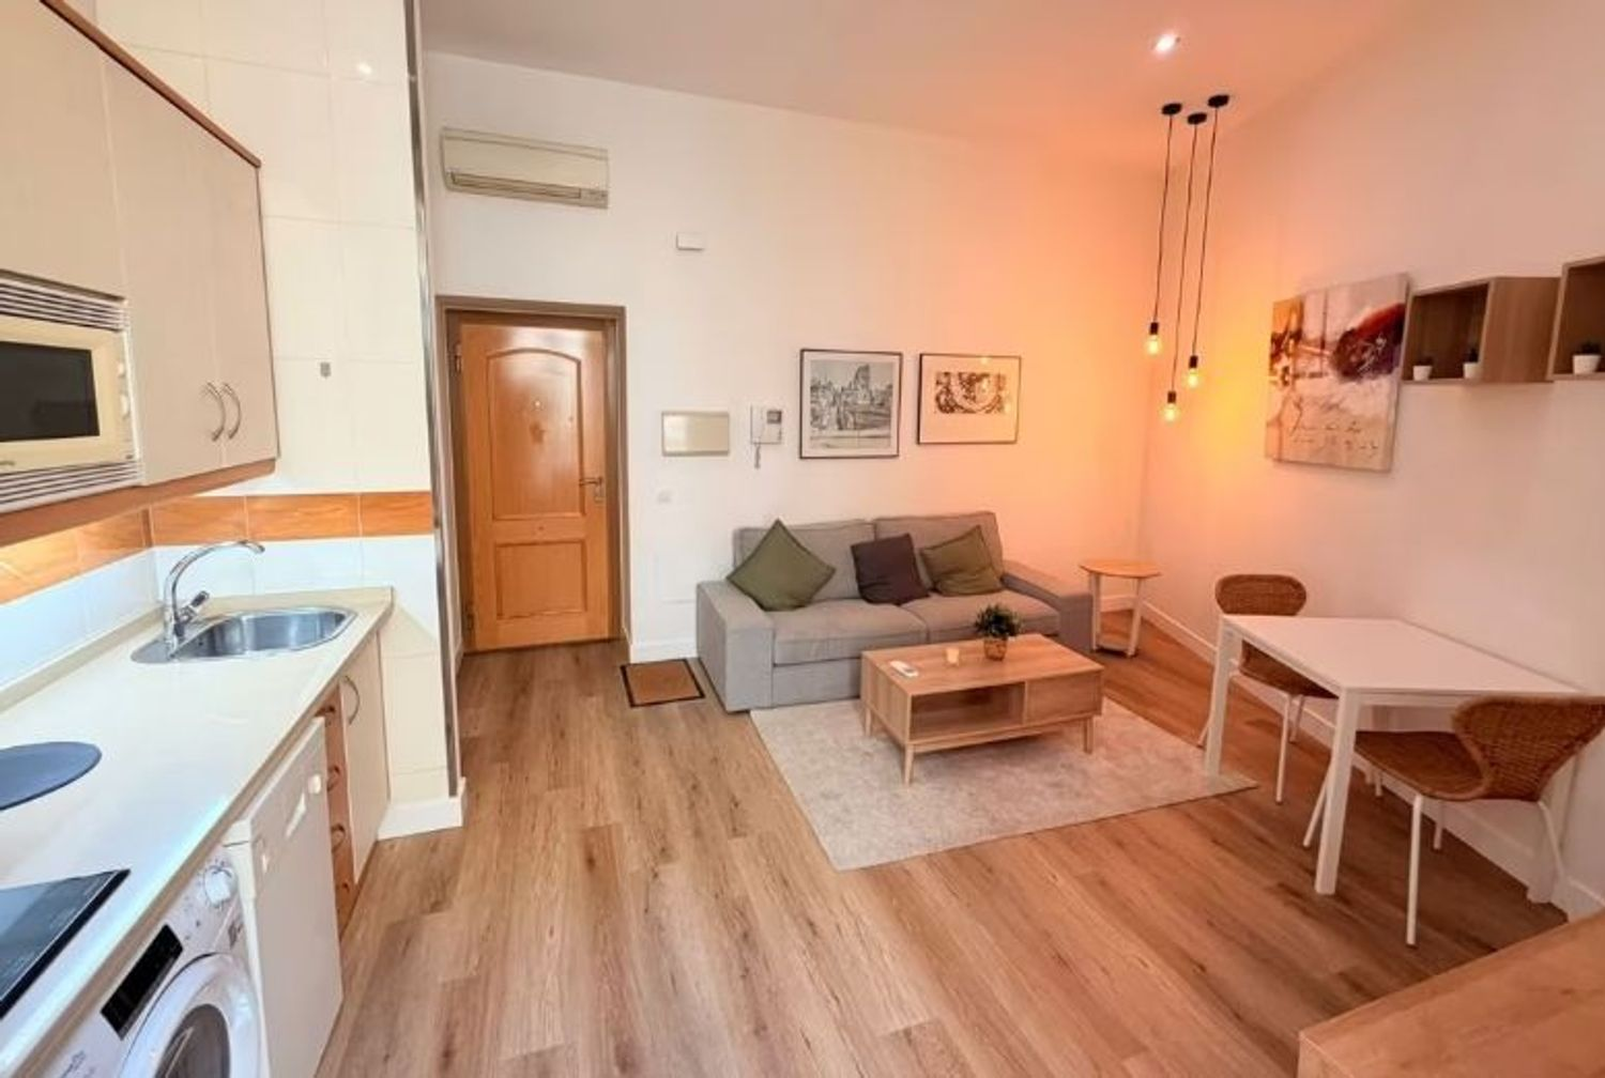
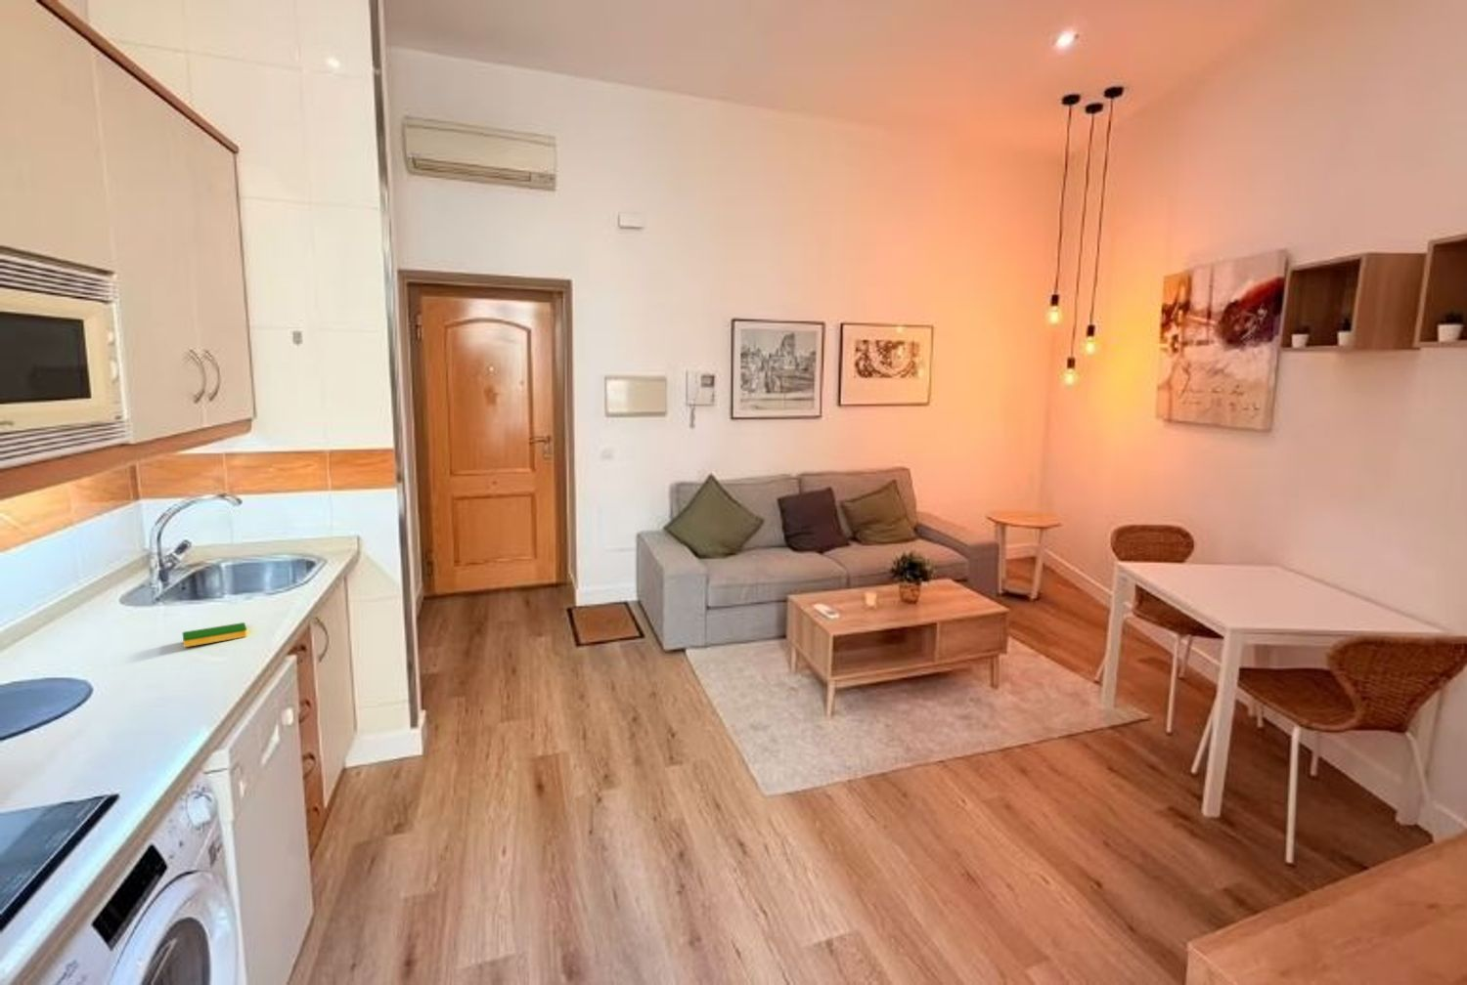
+ dish sponge [181,621,249,648]
